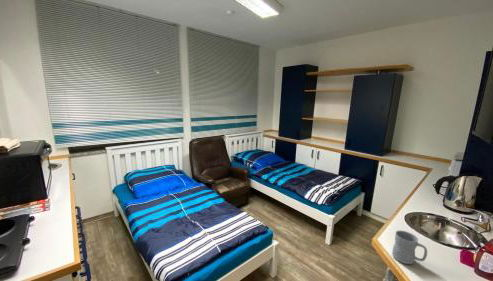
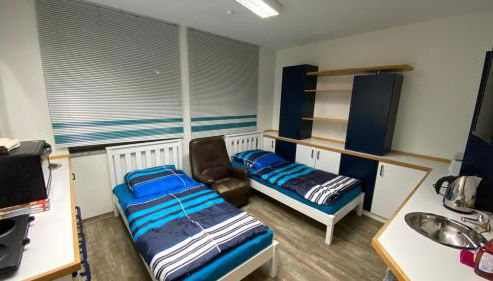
- mug [391,230,428,265]
